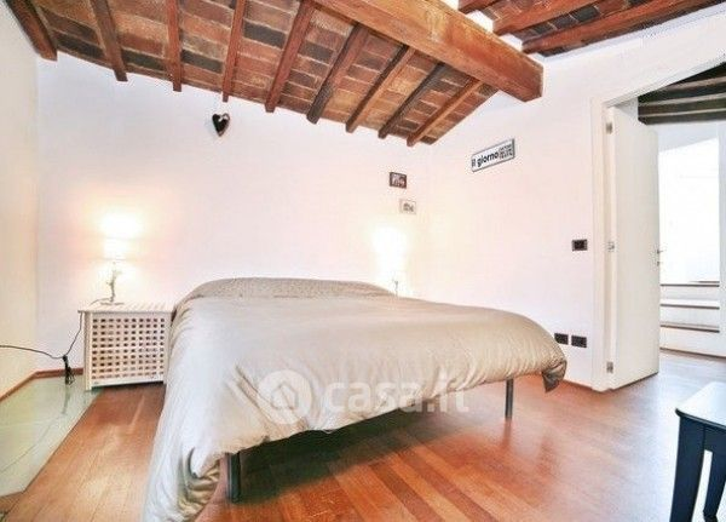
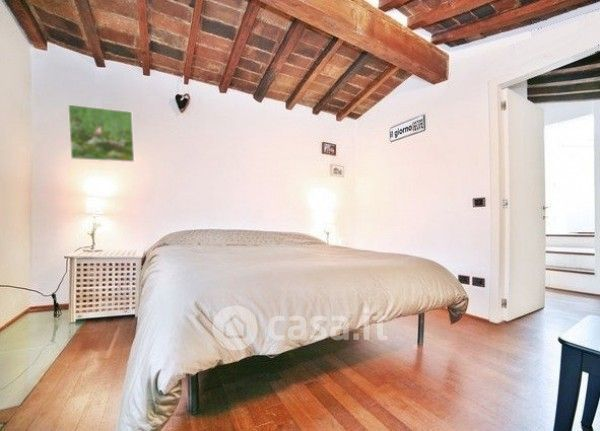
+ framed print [67,103,136,163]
